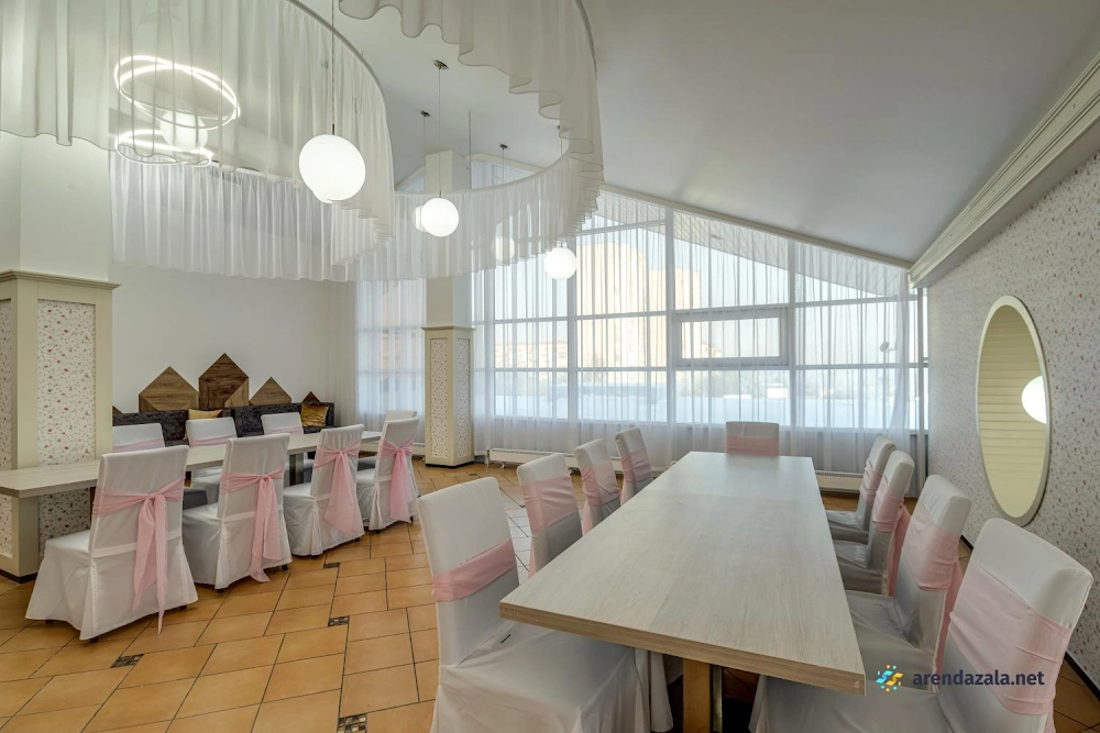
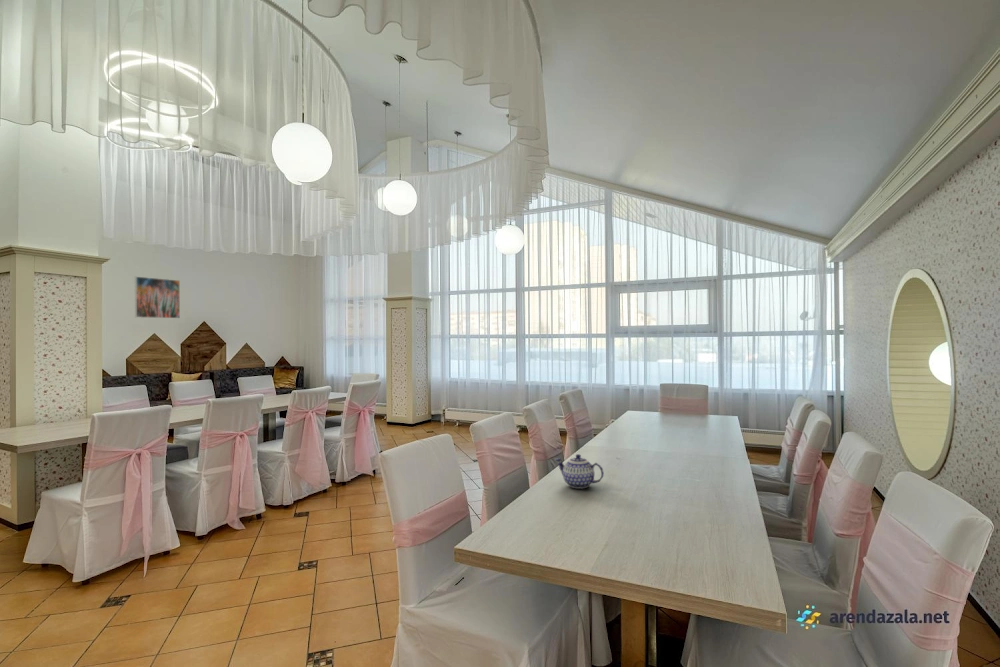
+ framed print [134,276,181,319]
+ teapot [554,453,605,490]
